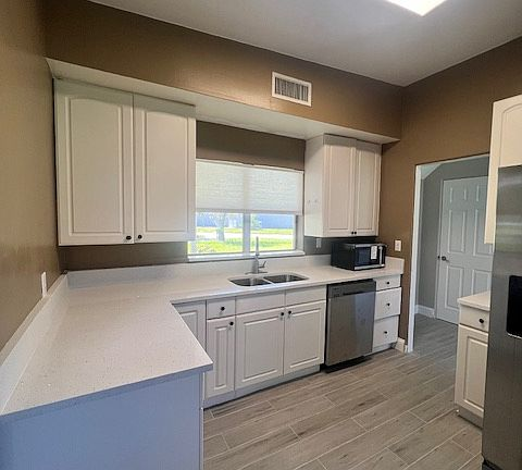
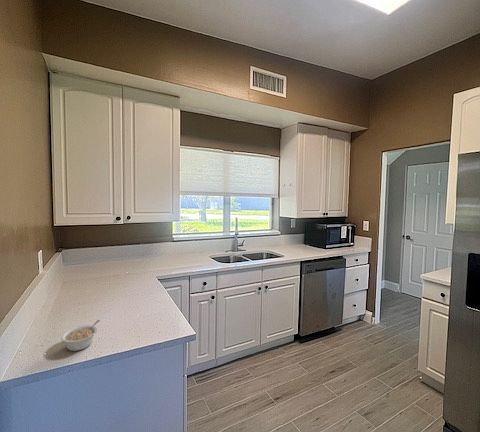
+ legume [60,319,101,352]
